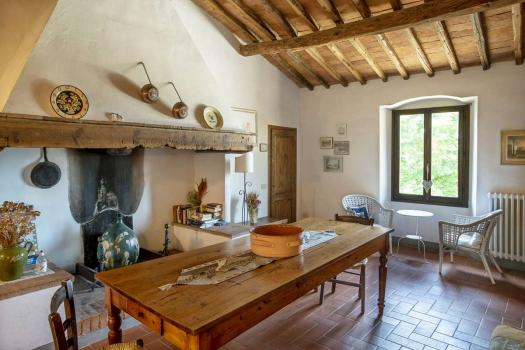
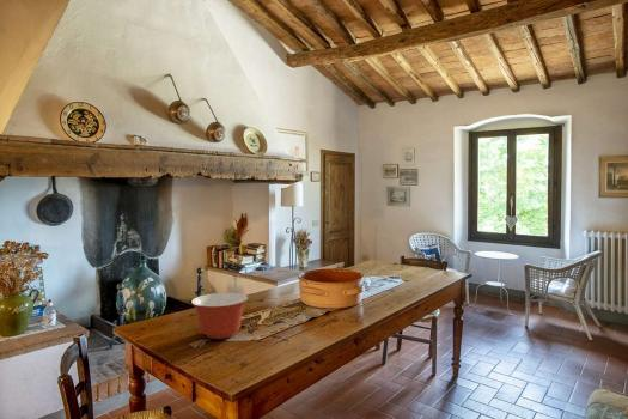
+ mixing bowl [190,292,249,340]
